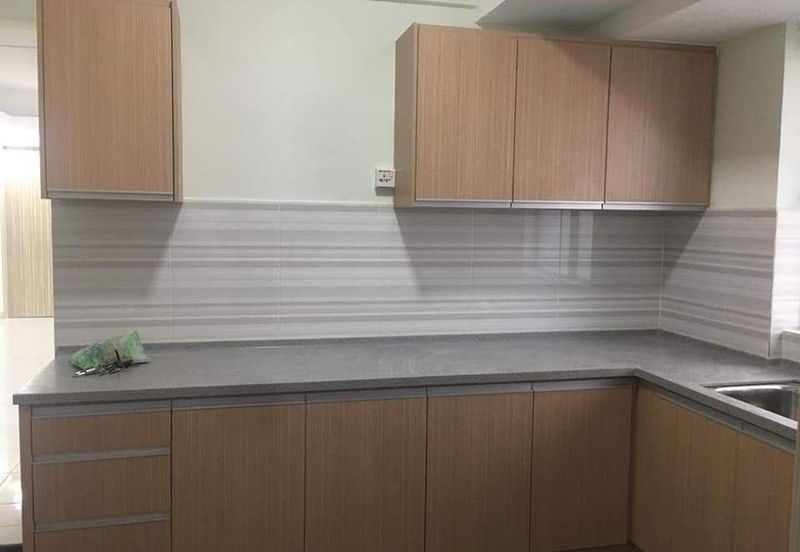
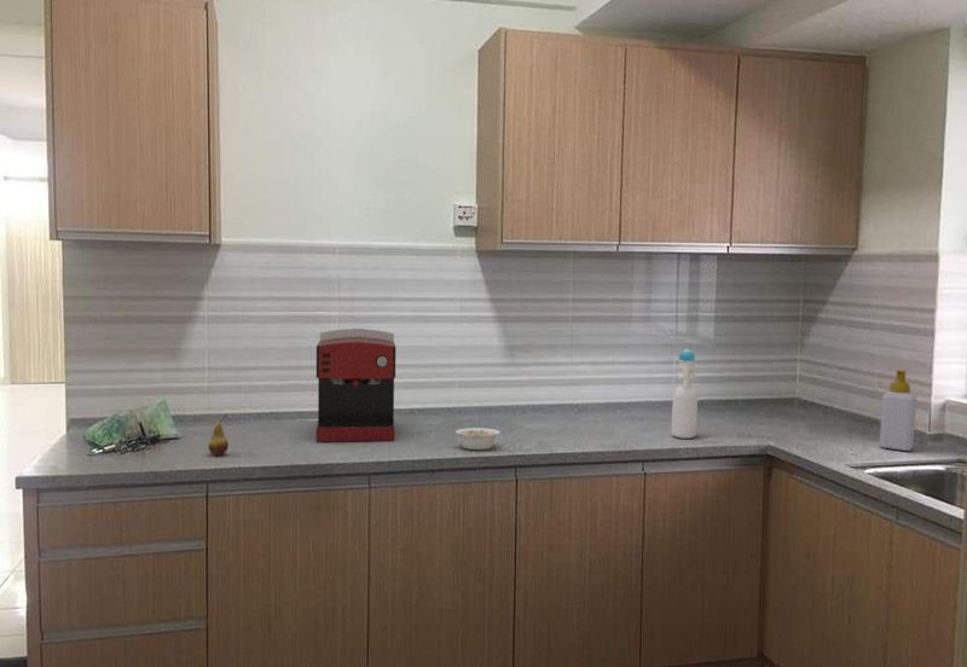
+ soap bottle [879,369,917,452]
+ fruit [207,414,230,457]
+ coffee maker [315,327,396,442]
+ bottle [671,348,699,440]
+ legume [454,427,506,451]
